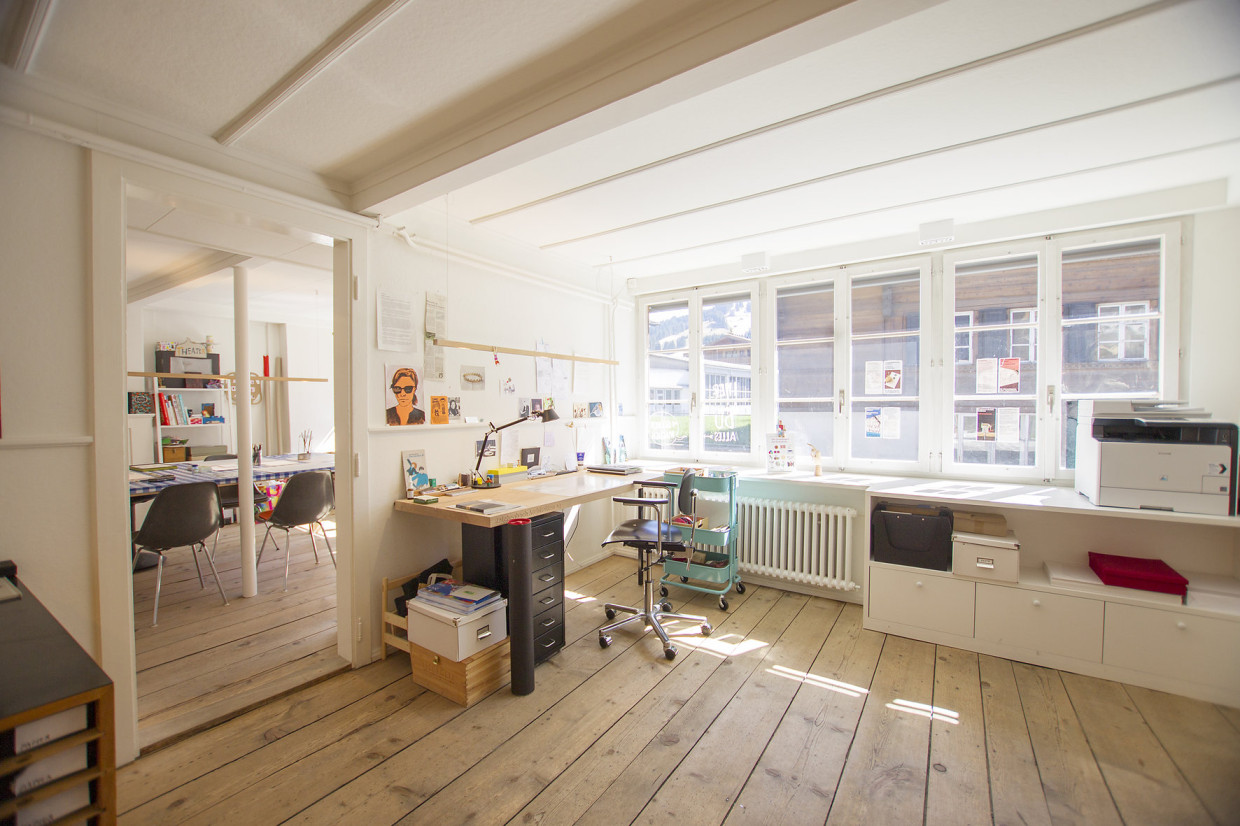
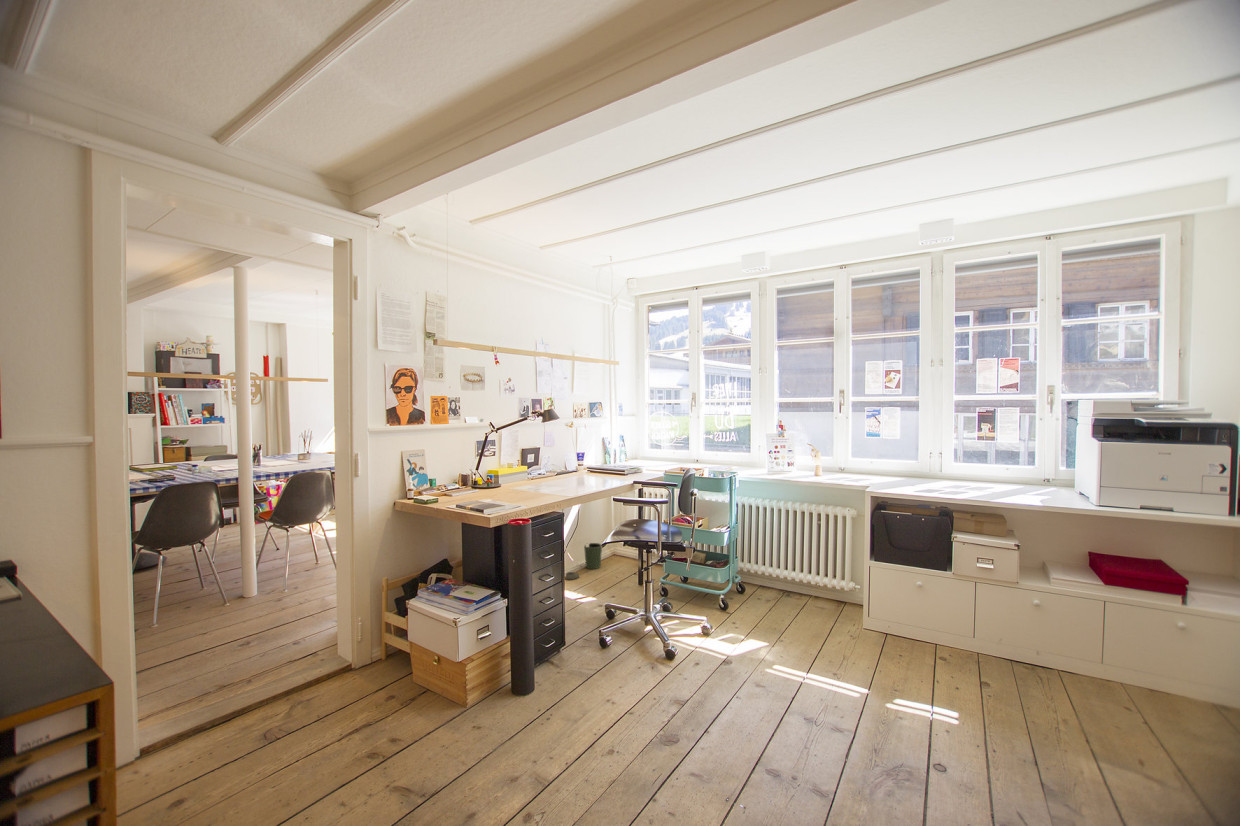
+ trash can [564,542,603,581]
